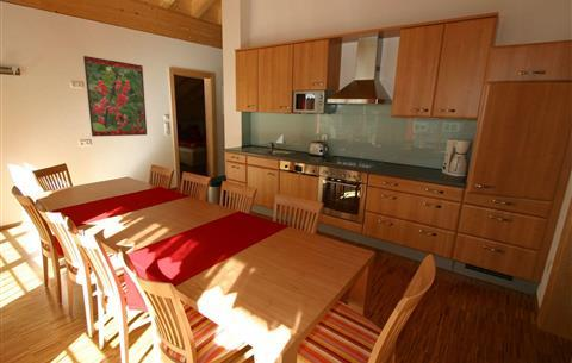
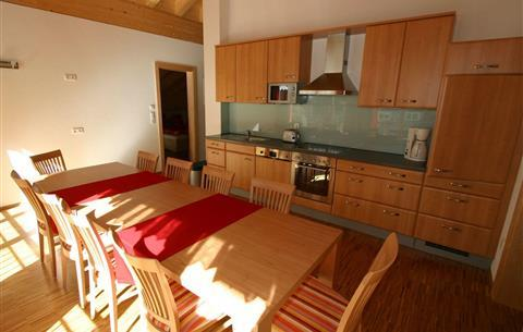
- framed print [82,55,148,138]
